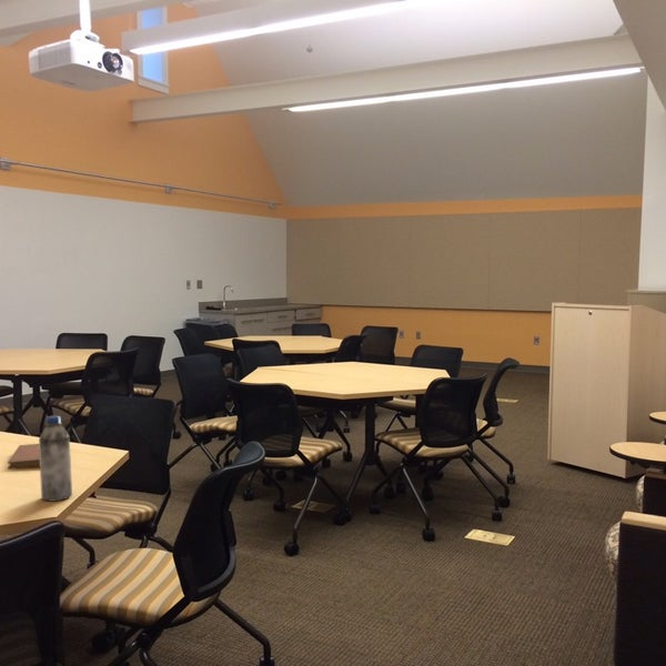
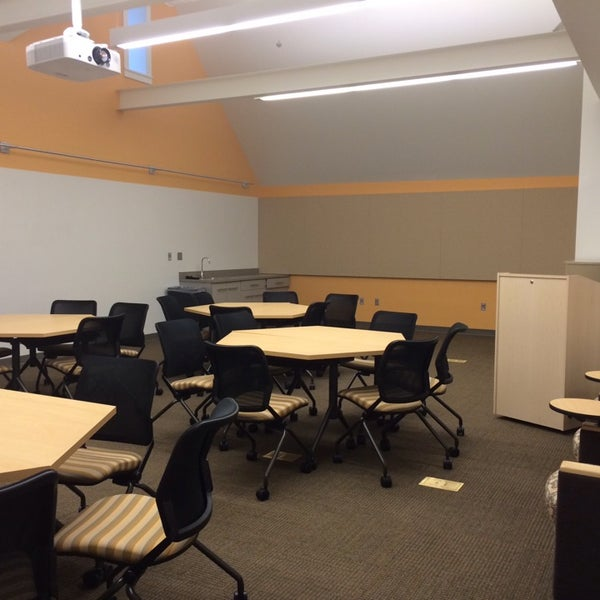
- water bottle [38,415,73,503]
- notebook [7,443,40,471]
